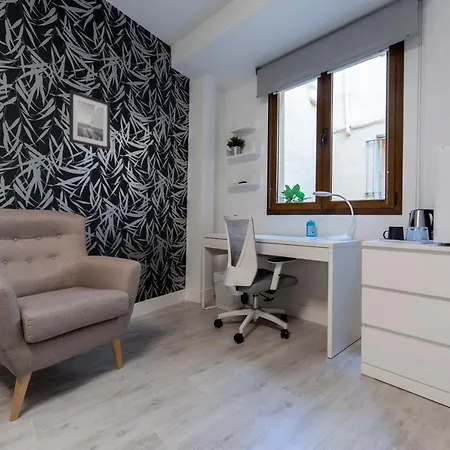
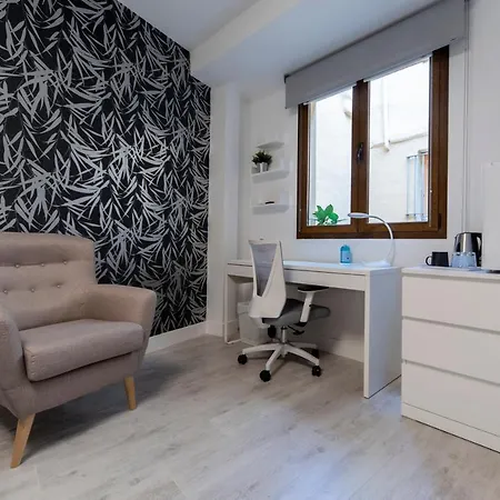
- wall art [68,89,111,151]
